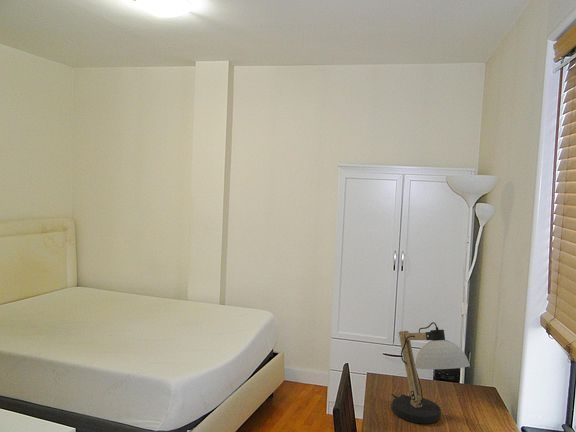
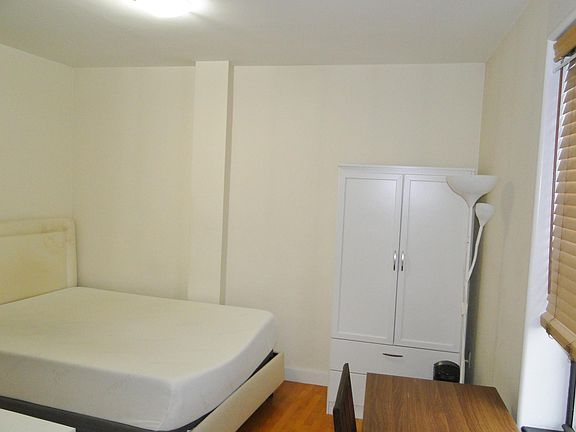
- desk lamp [391,321,471,425]
